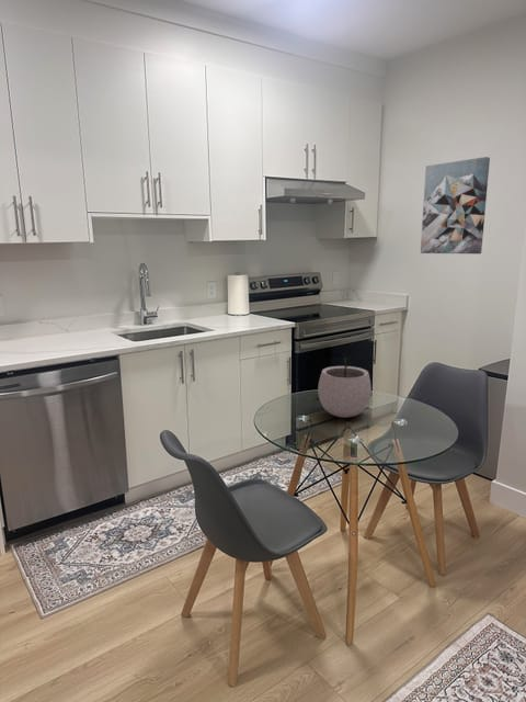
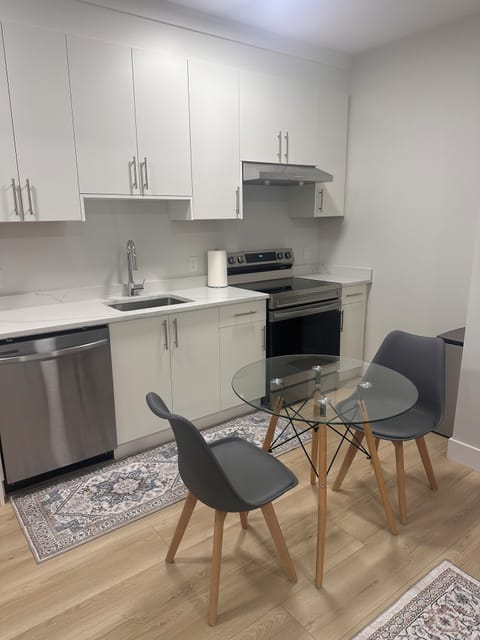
- plant pot [317,352,373,419]
- wall art [420,156,491,254]
